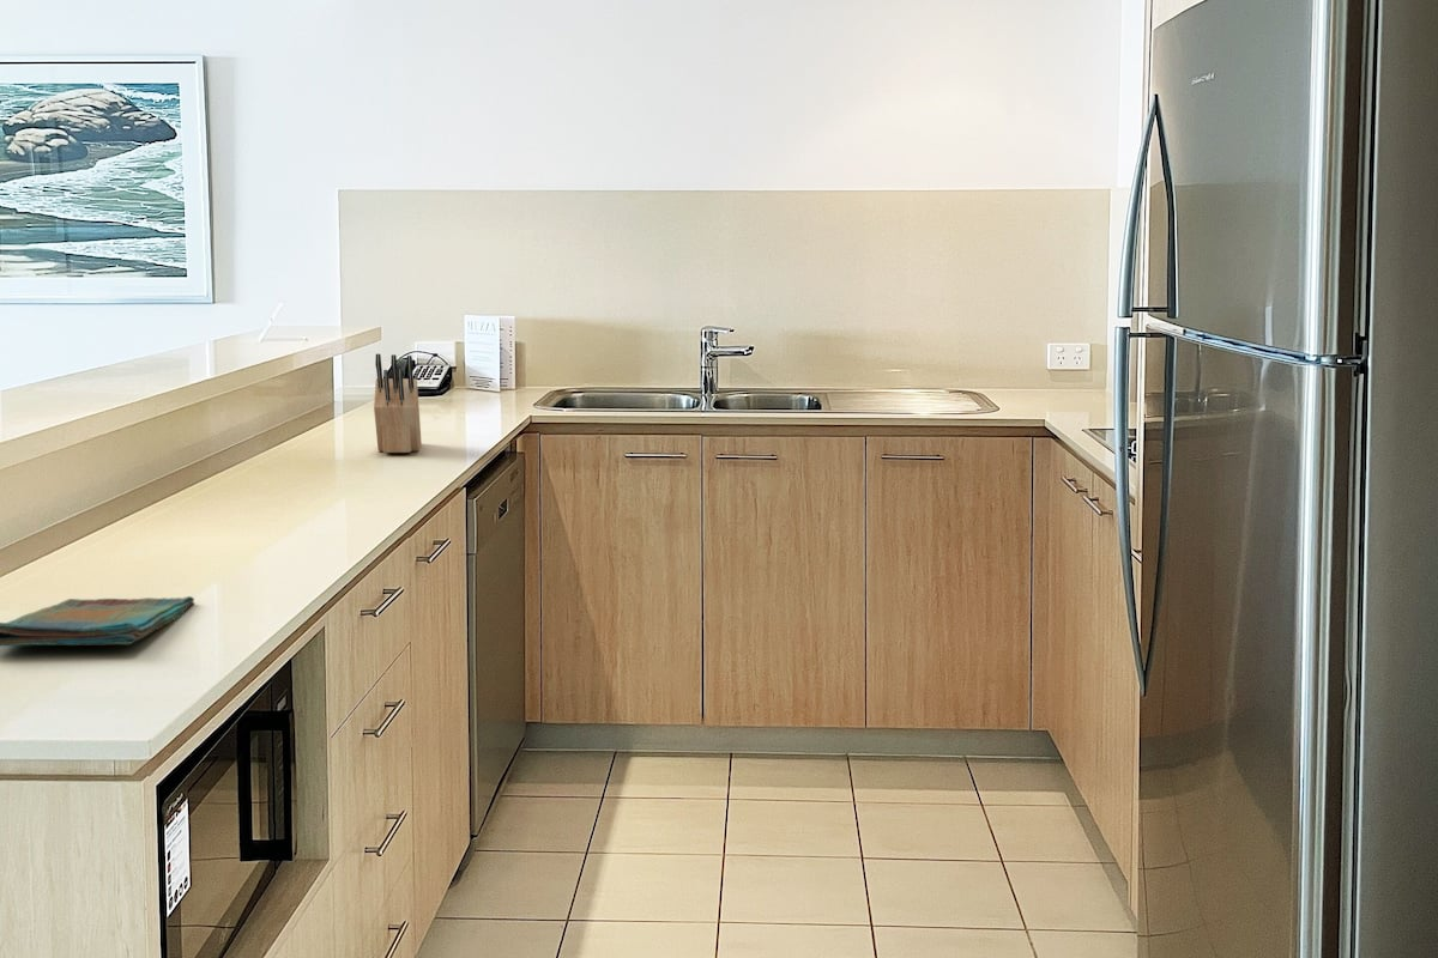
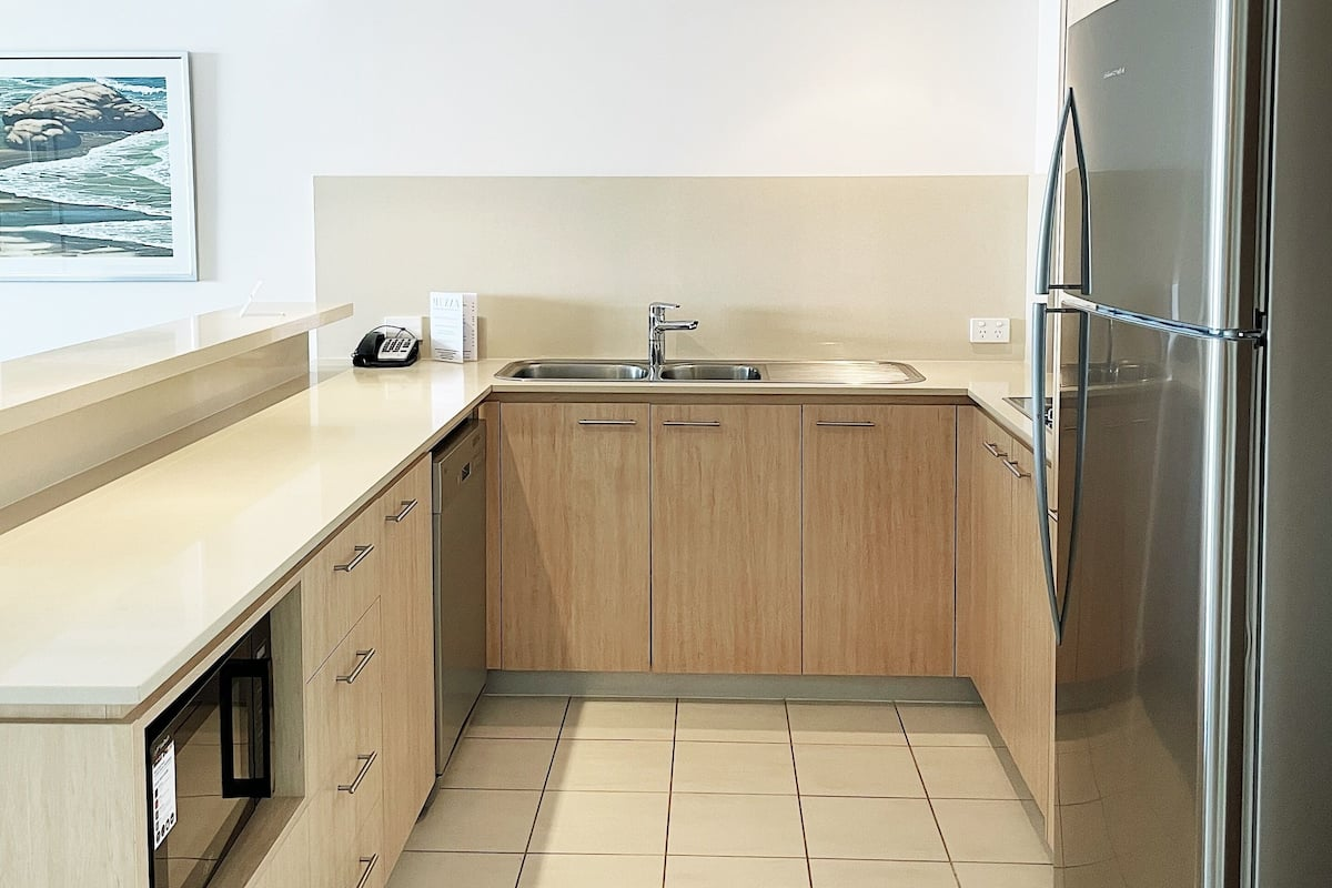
- dish towel [0,595,195,647]
- knife block [373,352,423,454]
